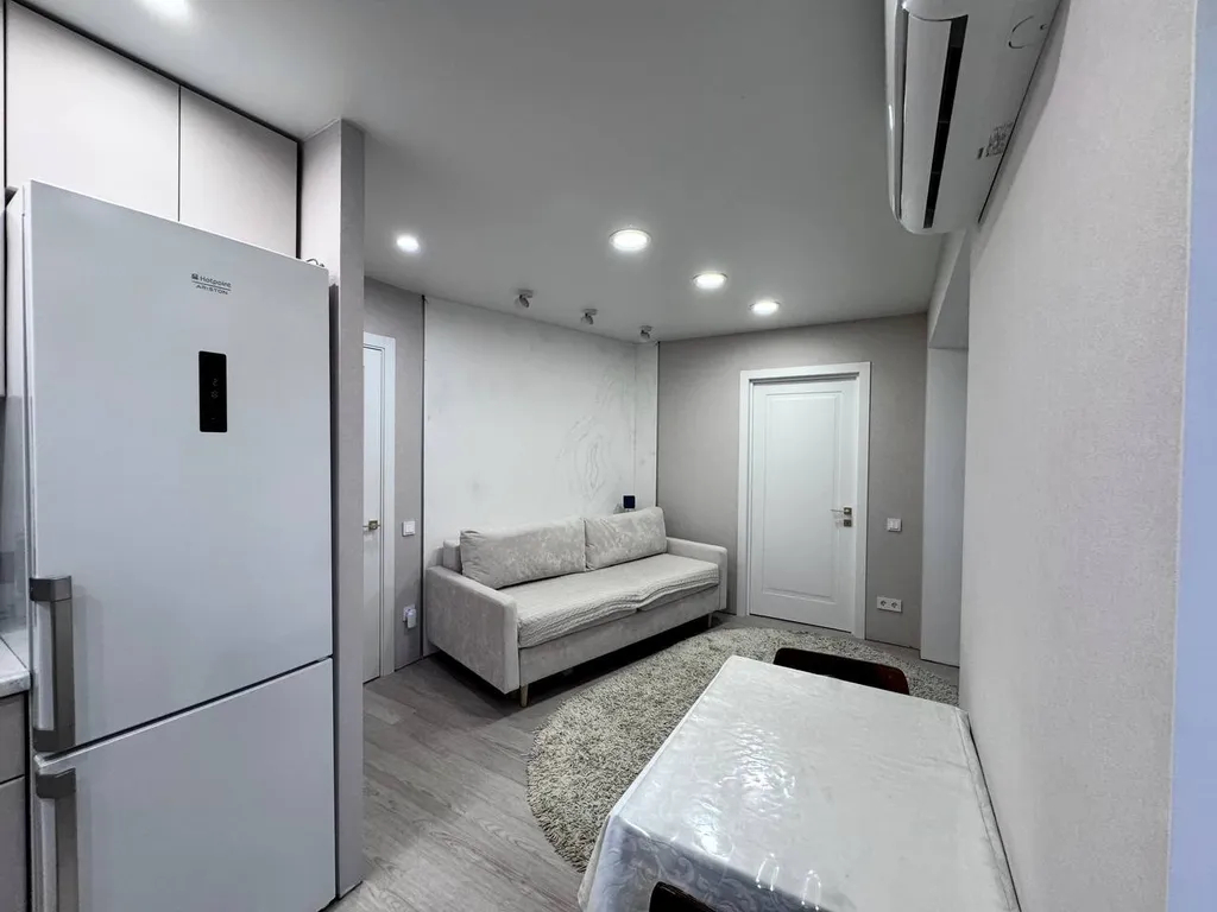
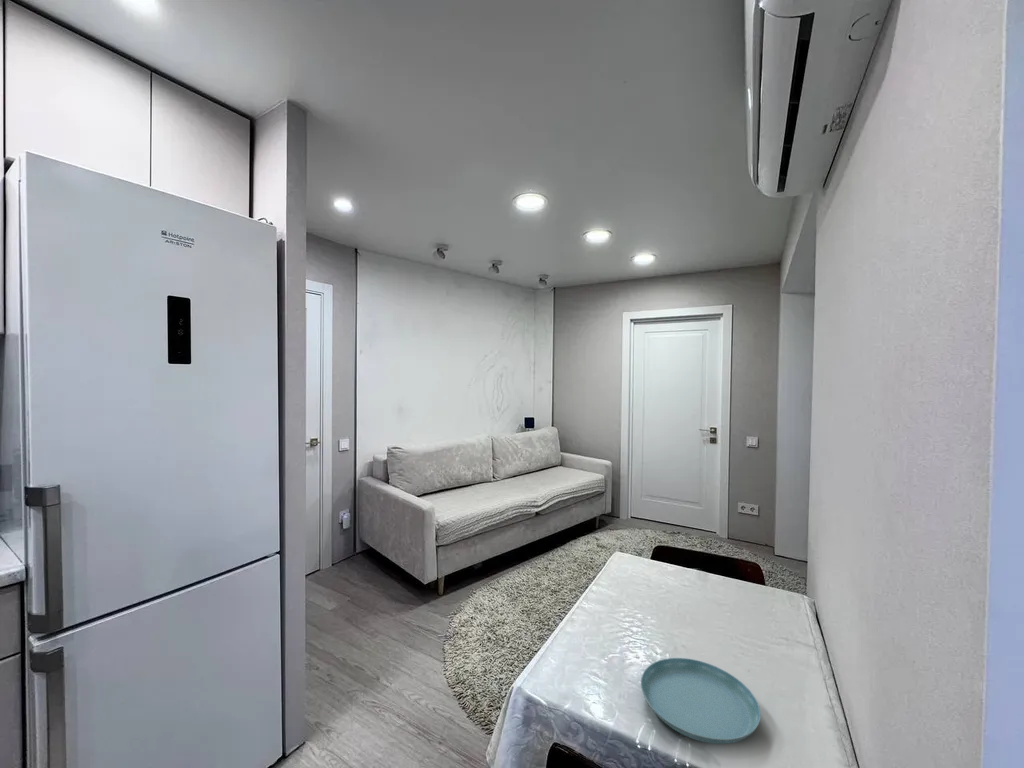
+ saucer [640,657,762,745]
